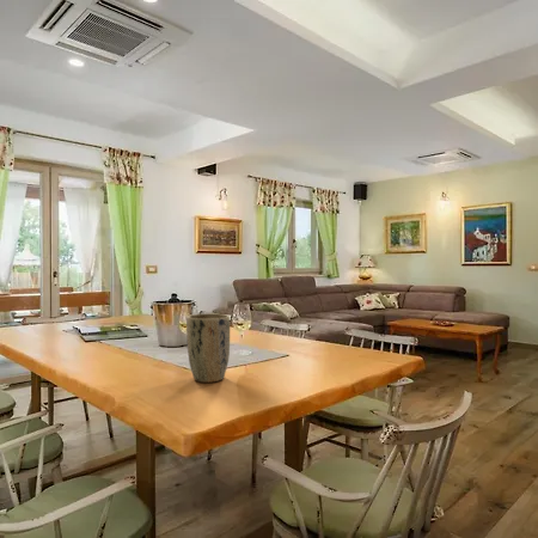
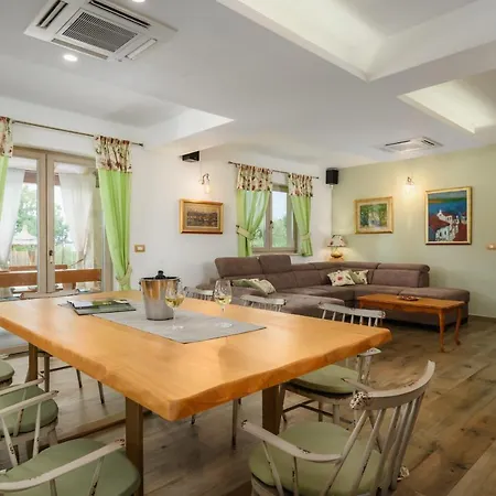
- plant pot [185,312,231,384]
